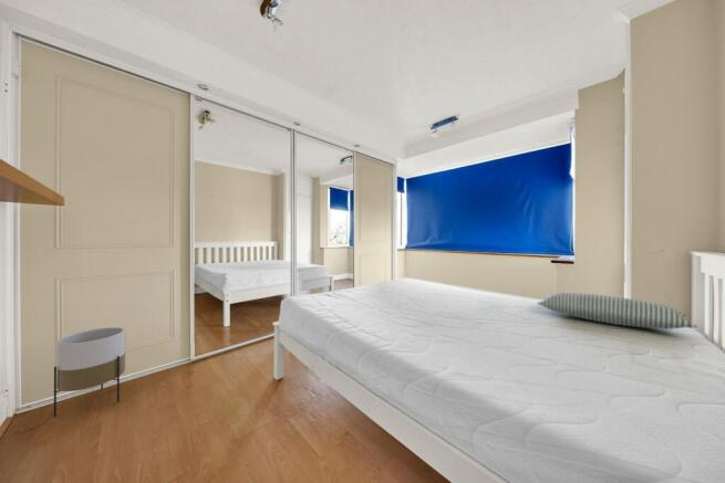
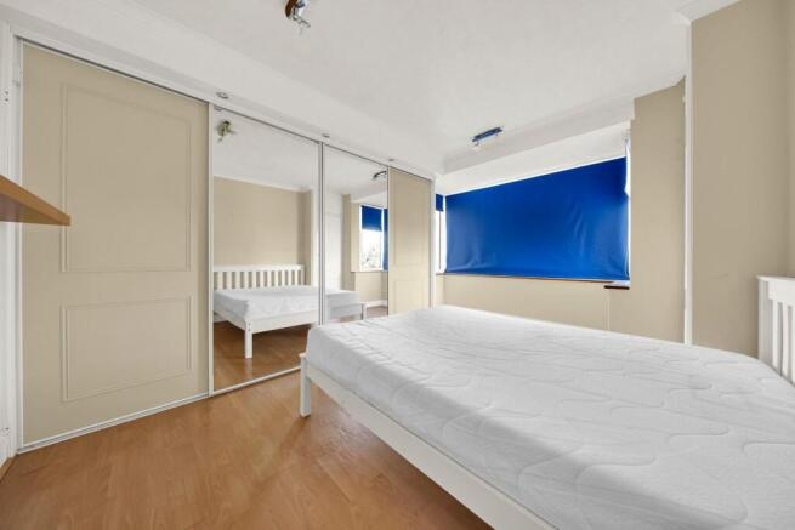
- pillow [536,292,698,330]
- planter [53,326,126,418]
